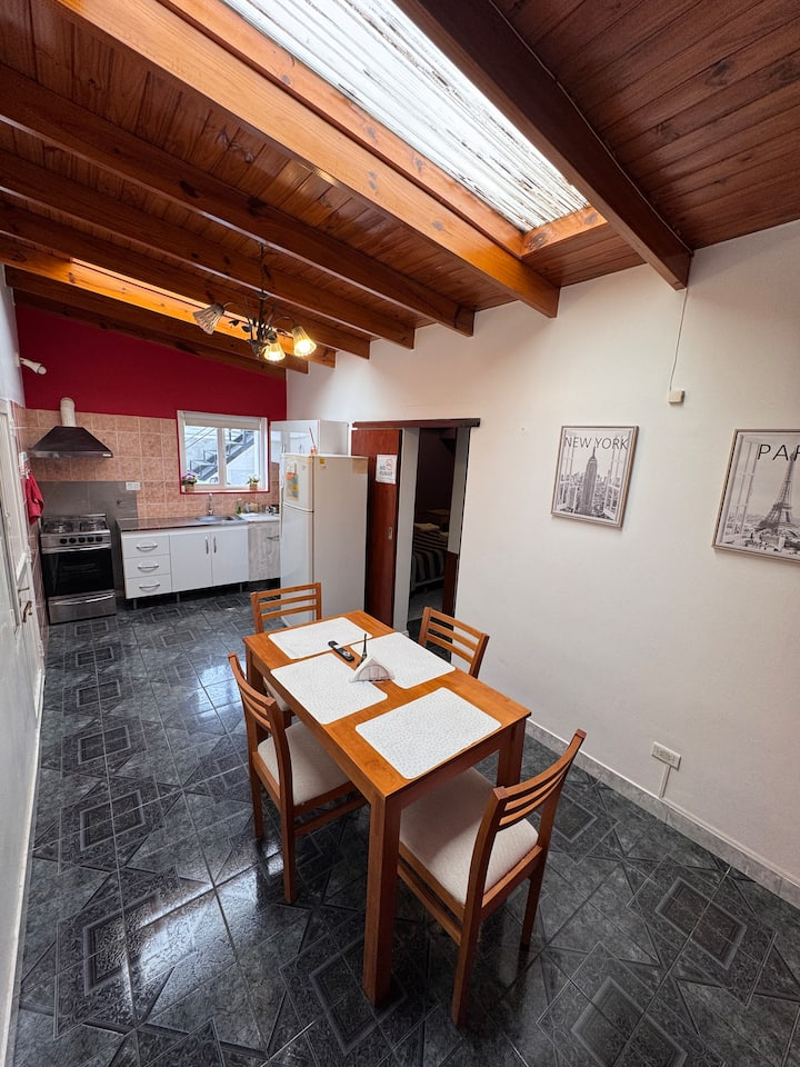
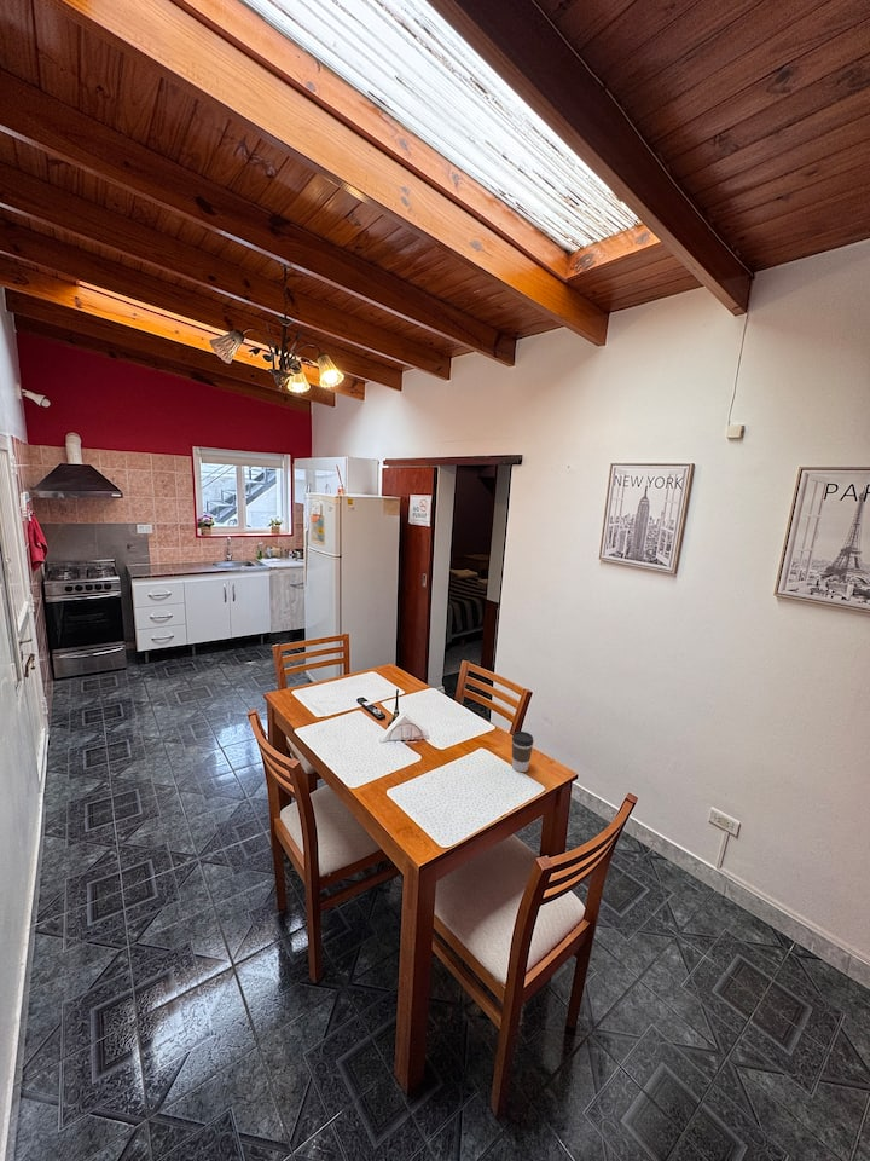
+ coffee cup [511,730,535,773]
